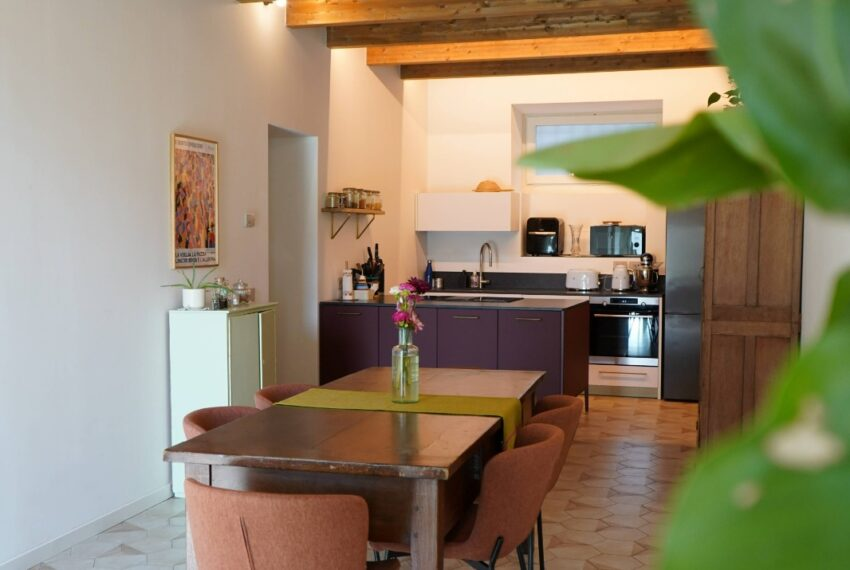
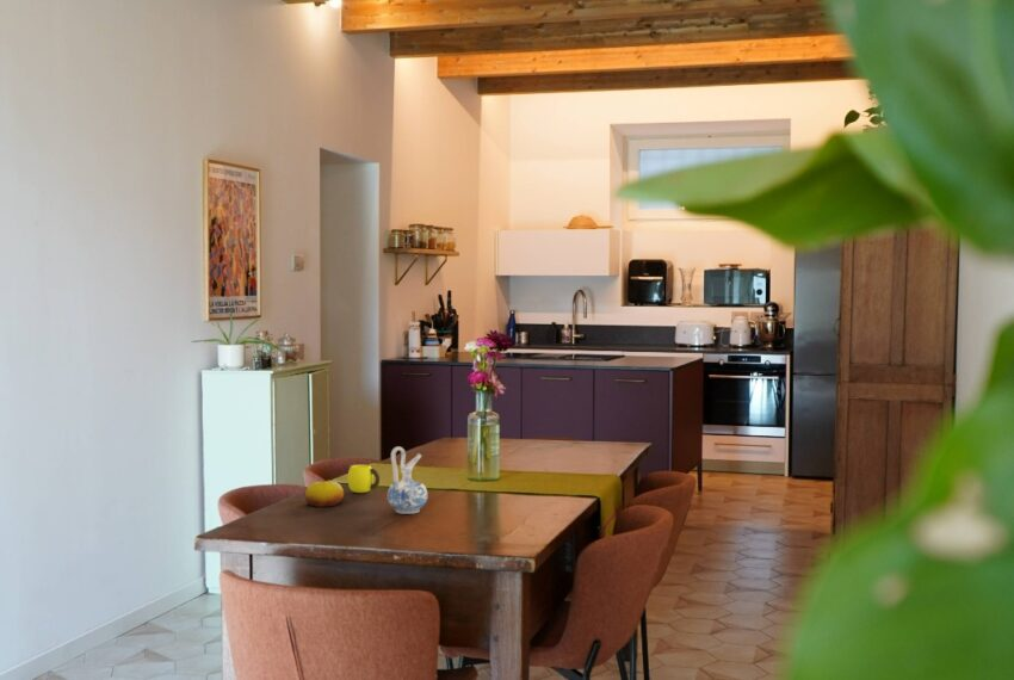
+ ceramic pitcher [387,446,428,515]
+ cup [346,464,381,494]
+ fruit [304,481,345,508]
